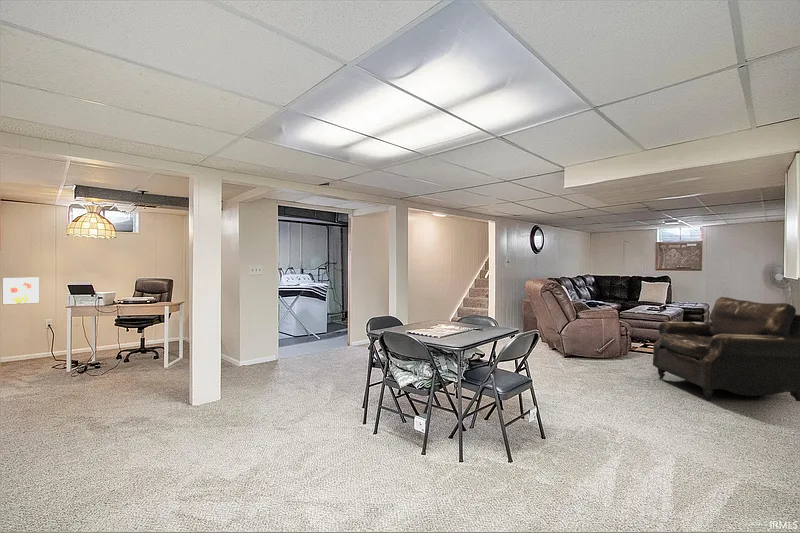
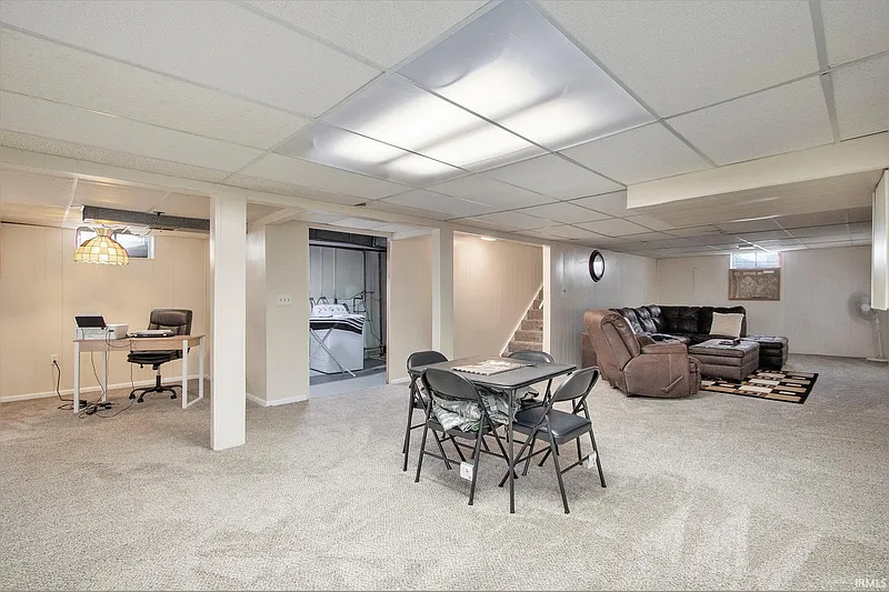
- leather [652,296,800,402]
- wall art [1,276,40,306]
